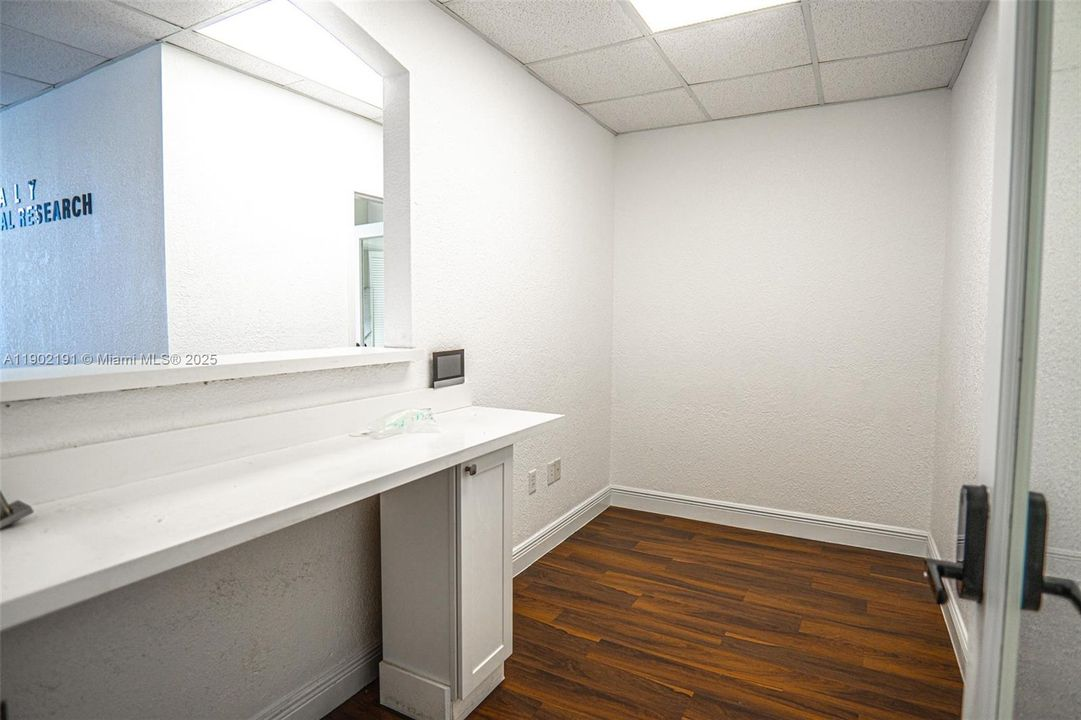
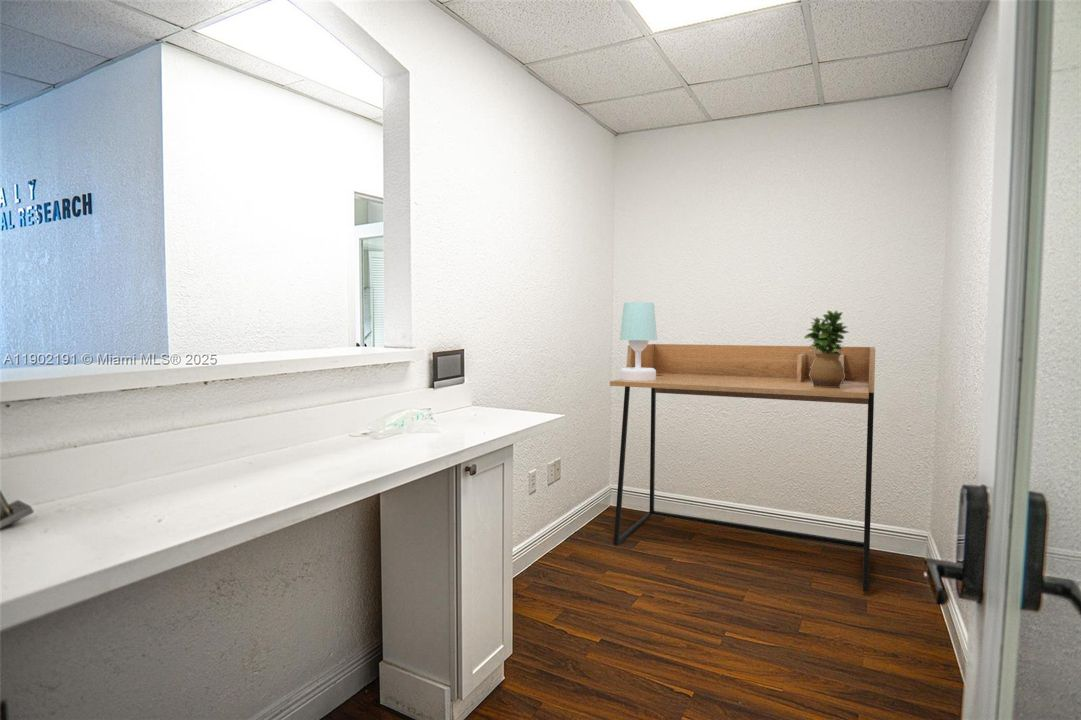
+ desk [609,343,876,593]
+ table lamp [619,301,658,381]
+ potted plant [803,309,850,389]
